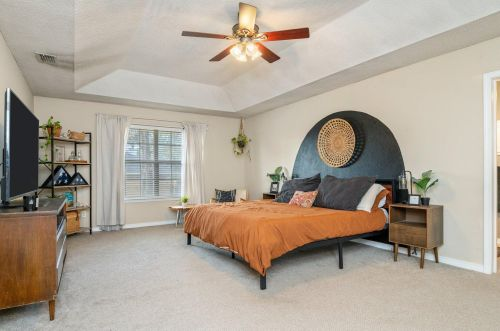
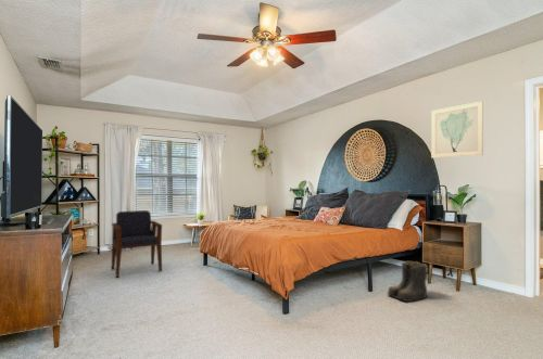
+ wall art [430,100,484,159]
+ boots [387,260,429,303]
+ armchair [111,209,163,279]
